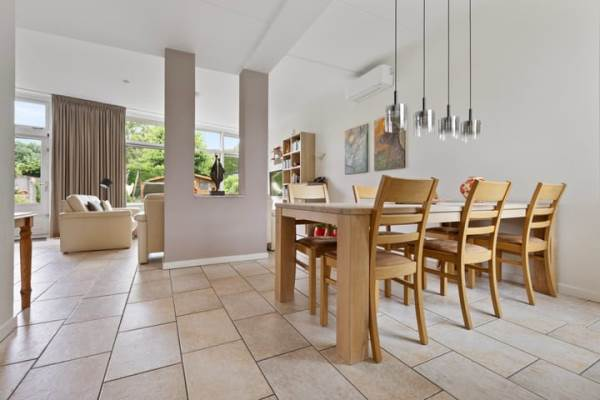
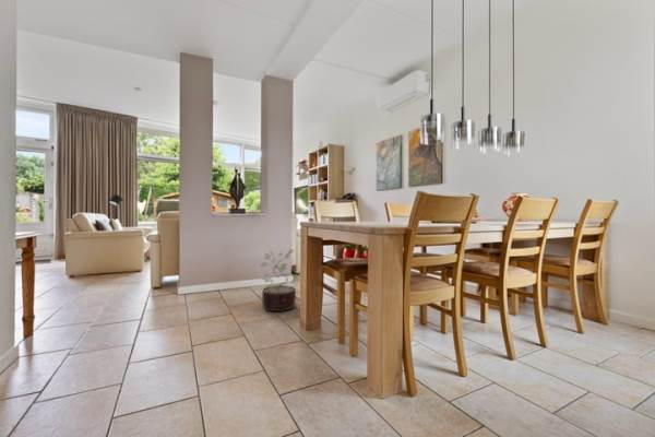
+ decorative plant [260,249,300,312]
